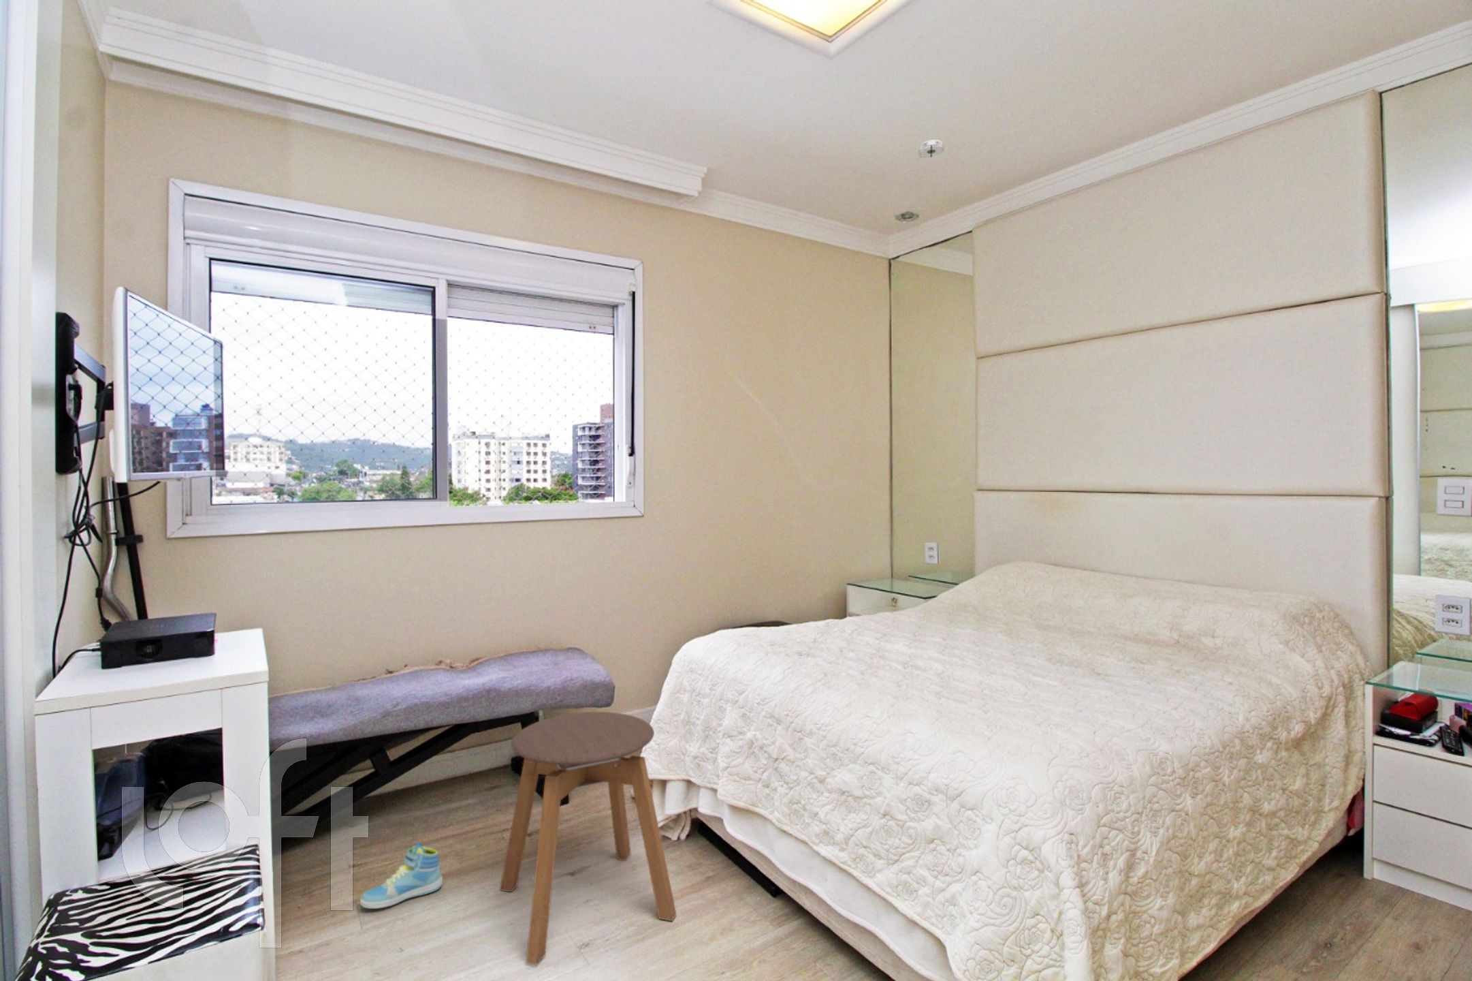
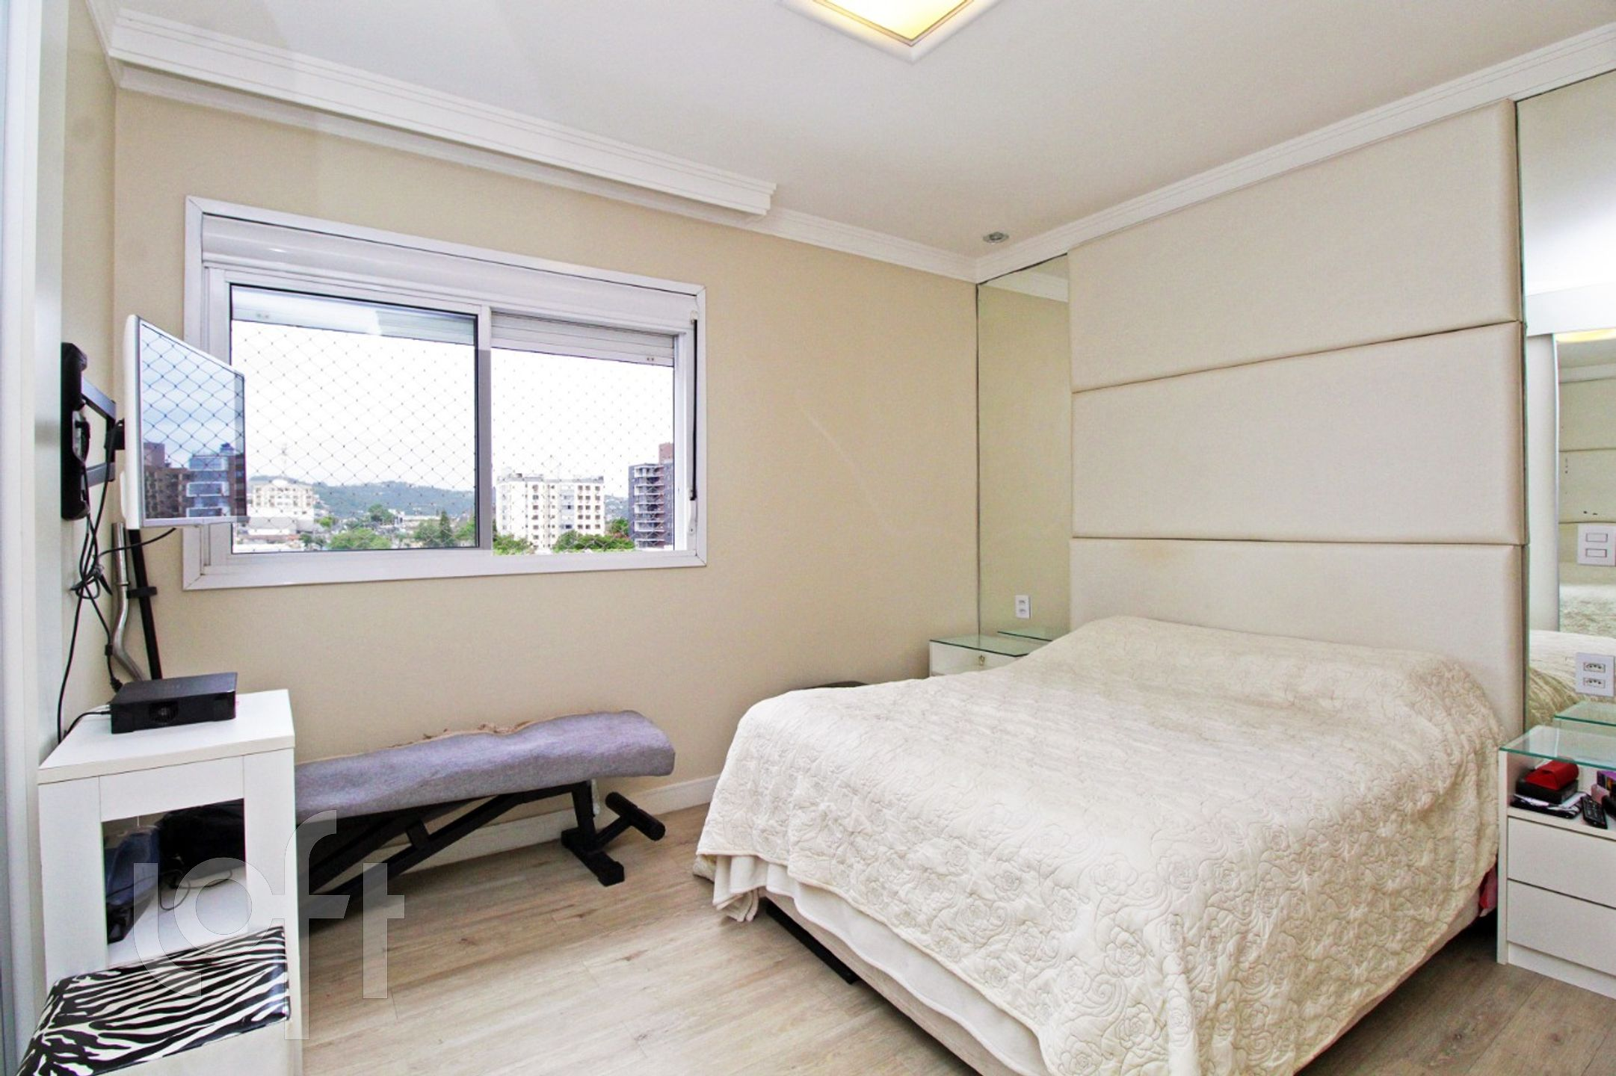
- smoke detector [916,139,946,161]
- sneaker [359,841,443,910]
- stool [499,712,677,966]
